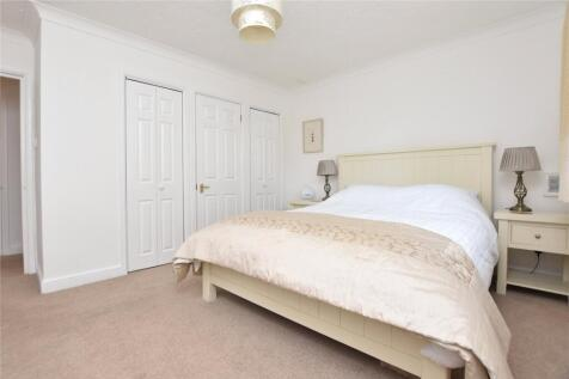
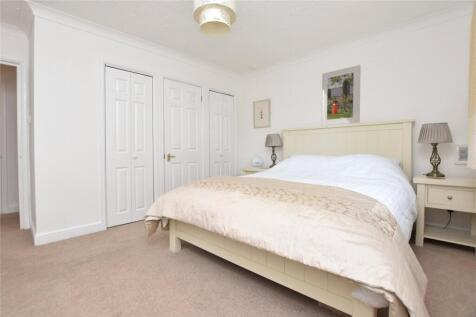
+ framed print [320,64,362,127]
